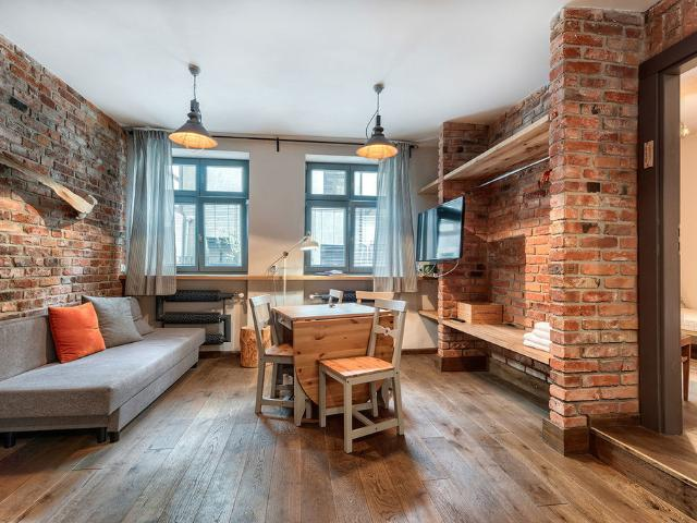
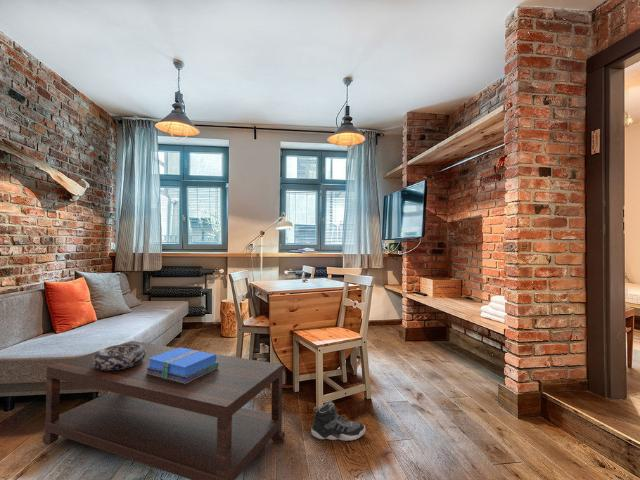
+ coffee table [41,340,286,480]
+ sneaker [310,400,366,442]
+ decorative bowl [92,343,146,370]
+ books [146,347,218,384]
